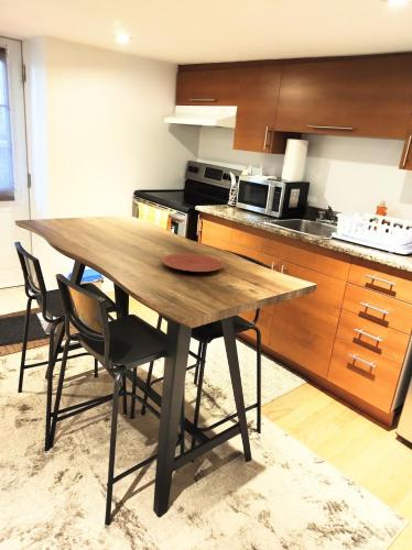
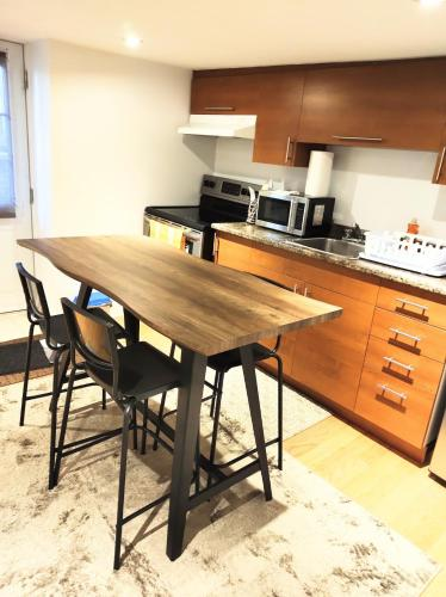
- plate [161,252,225,273]
